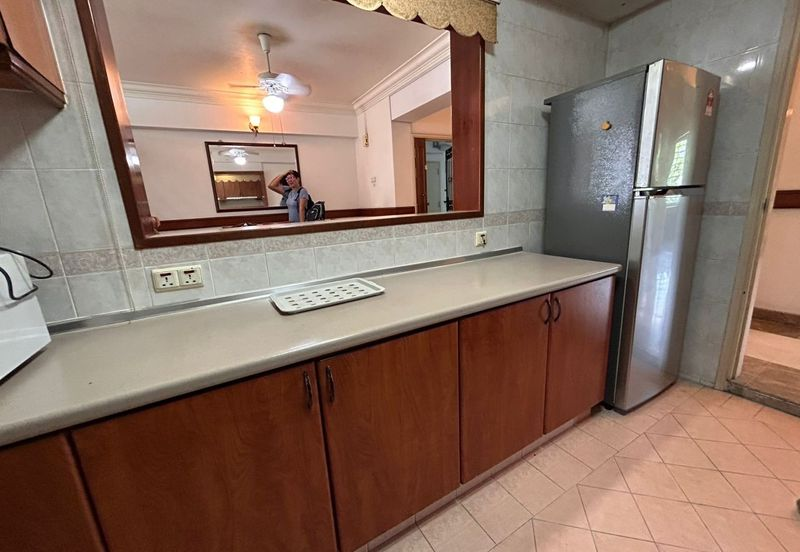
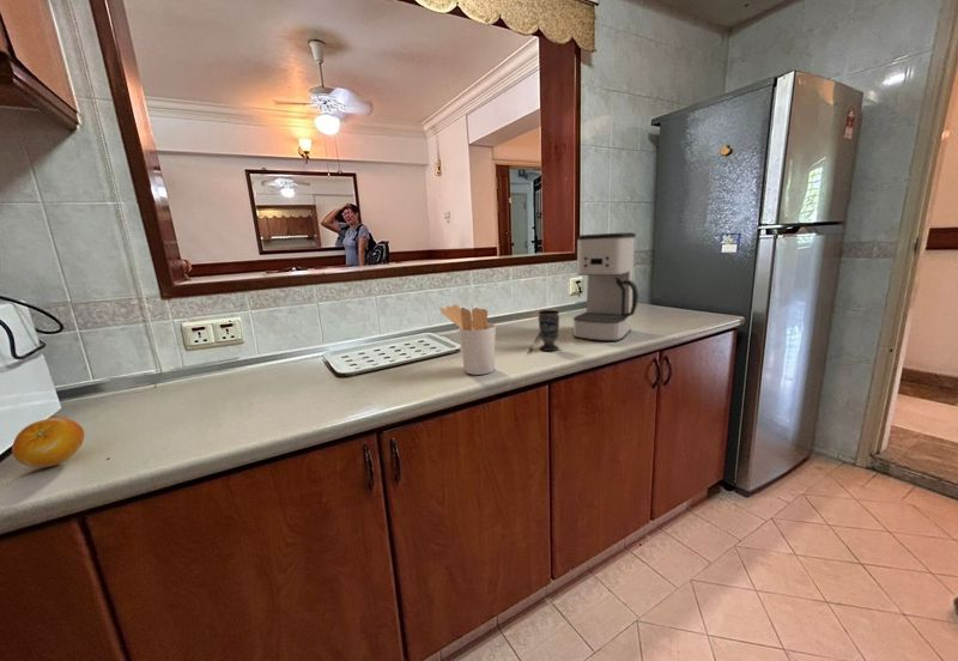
+ coffee maker [572,231,639,342]
+ utensil holder [438,304,497,376]
+ fruit [11,417,85,469]
+ cup [538,309,560,352]
